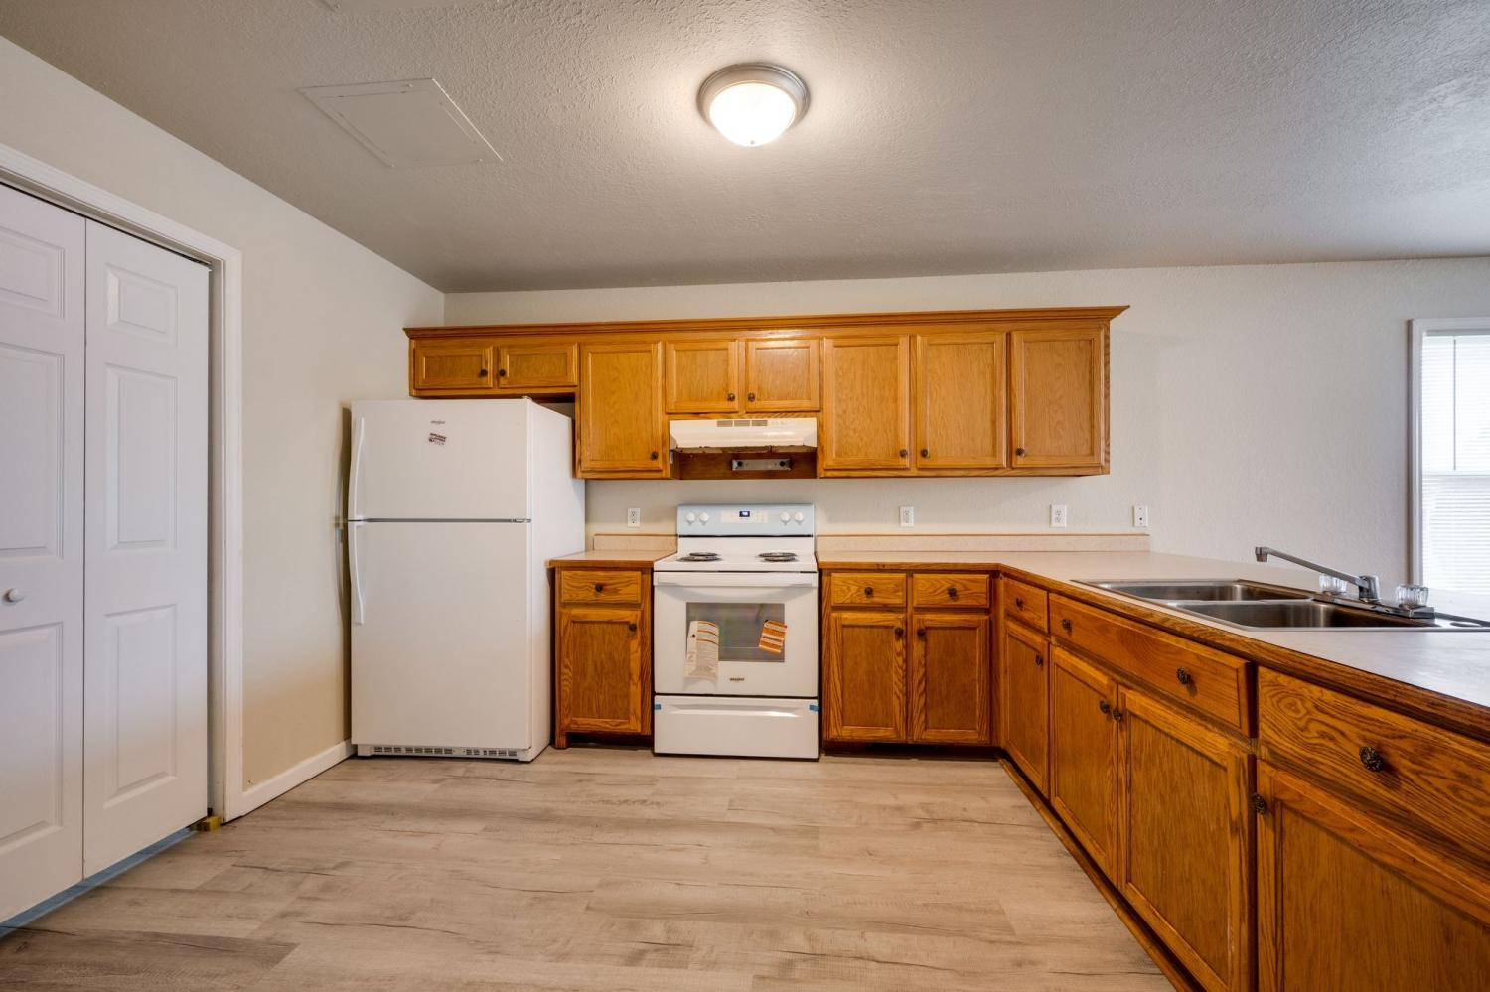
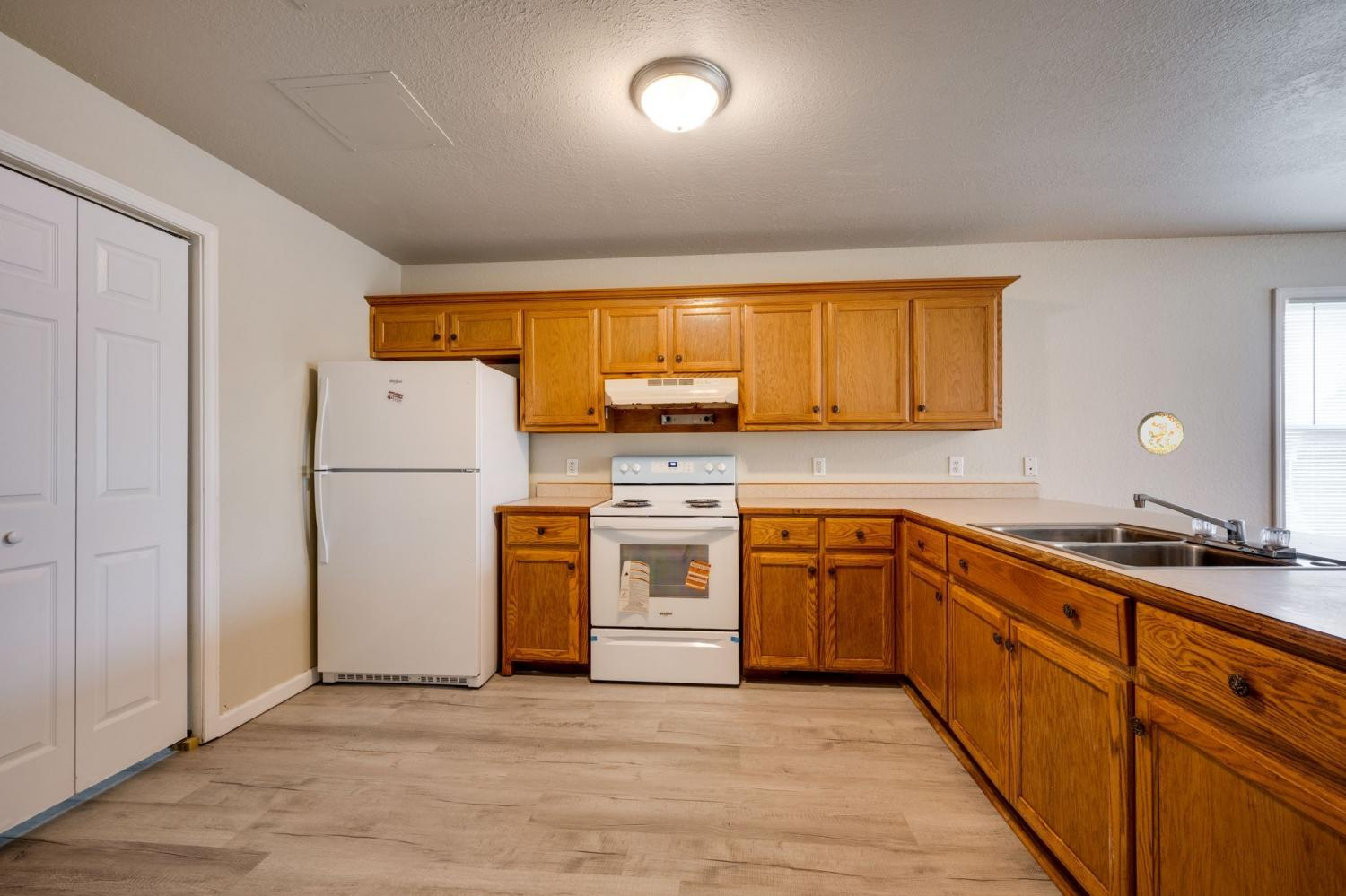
+ decorative plate [1136,411,1185,456]
